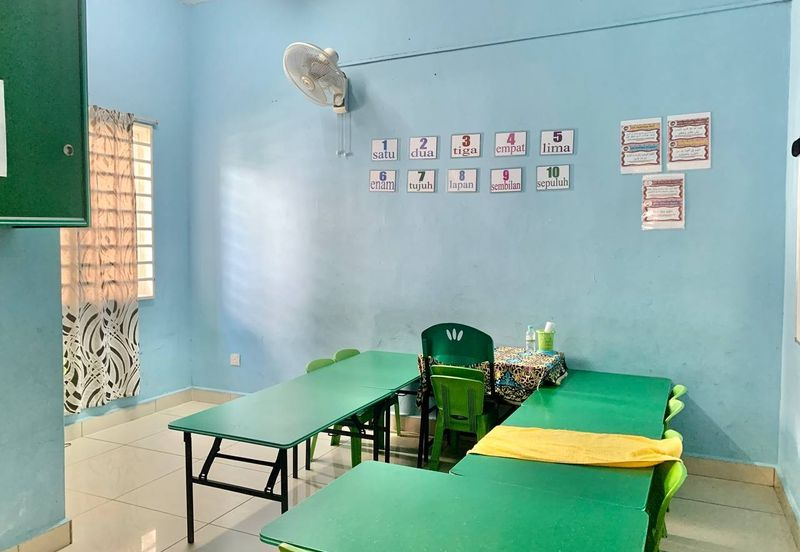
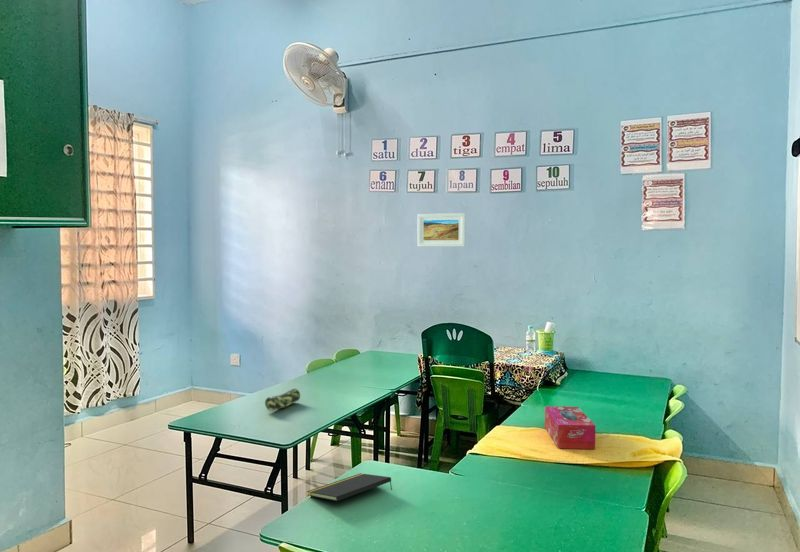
+ tissue box [544,405,596,450]
+ pencil case [264,388,301,412]
+ notepad [306,472,393,502]
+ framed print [416,212,467,248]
